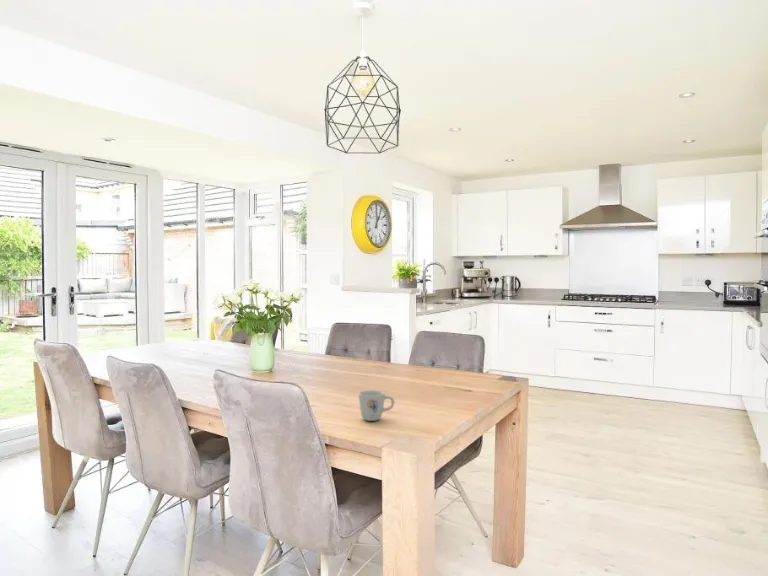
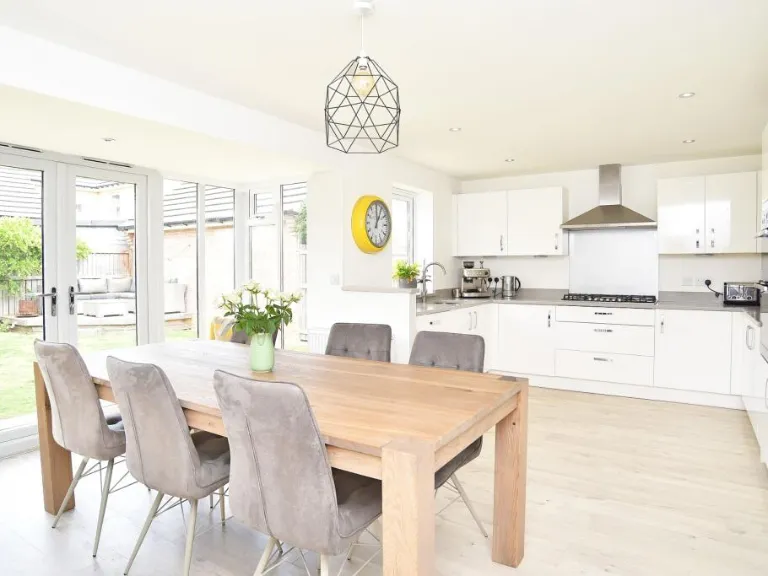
- mug [357,389,395,422]
